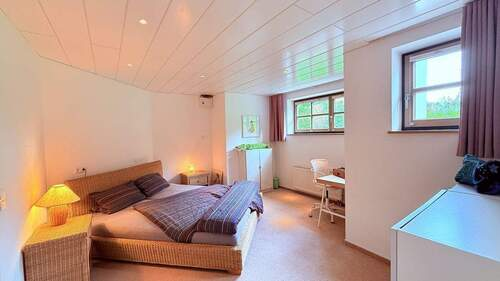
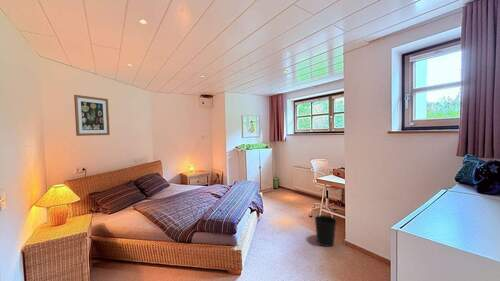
+ wall art [73,94,111,137]
+ wastebasket [314,214,337,248]
